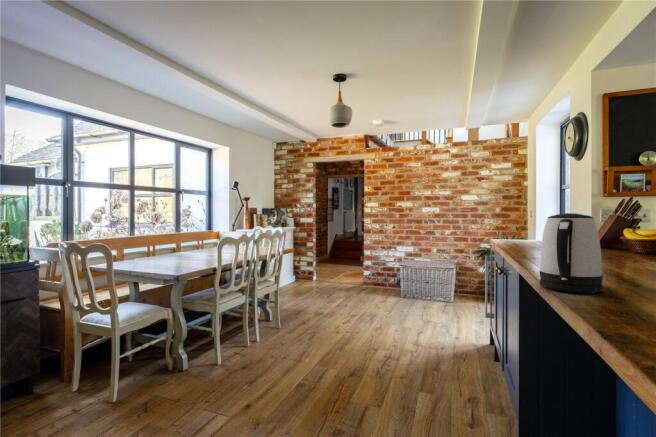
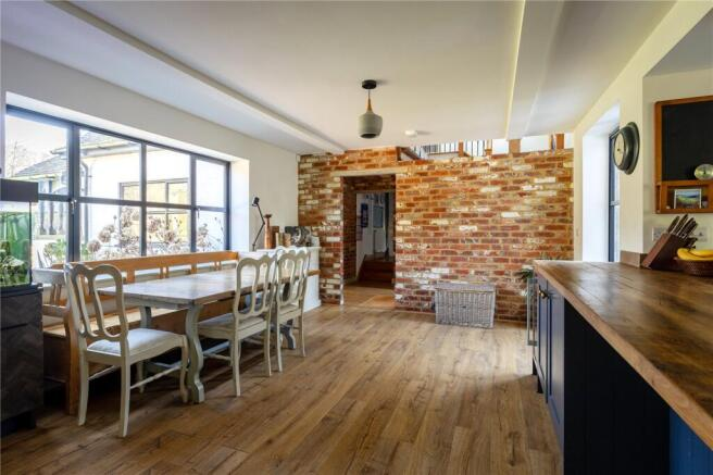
- kettle [539,212,604,294]
